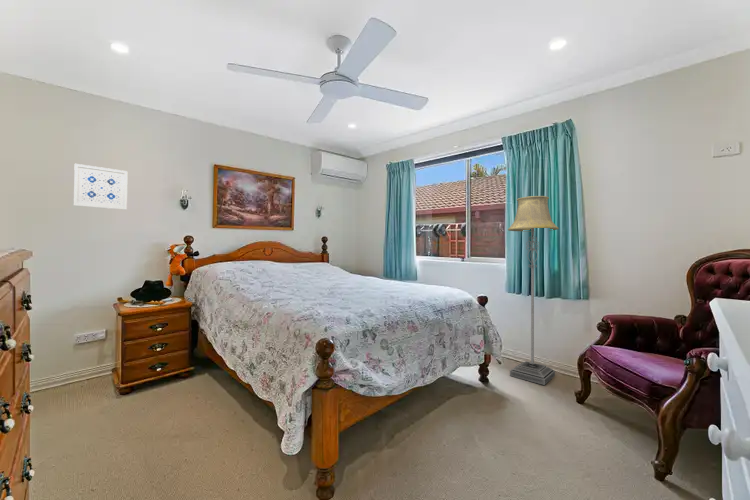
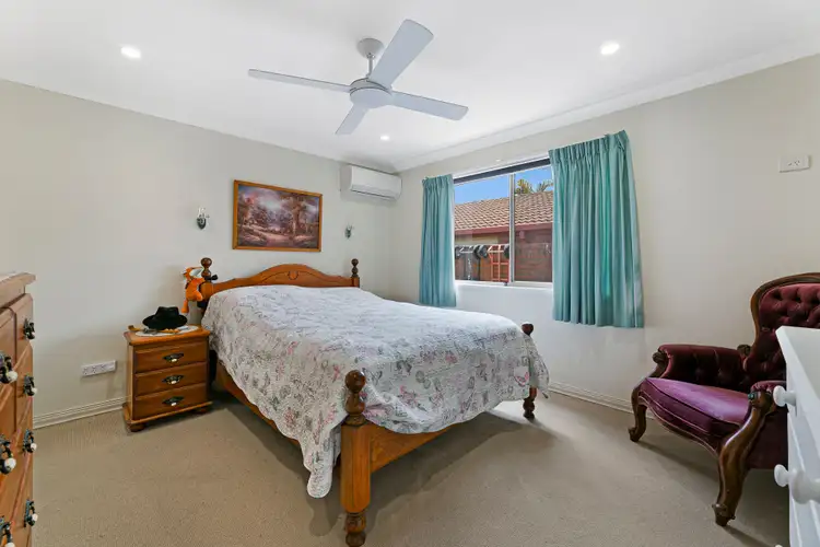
- wall art [73,163,128,211]
- floor lamp [507,195,560,386]
